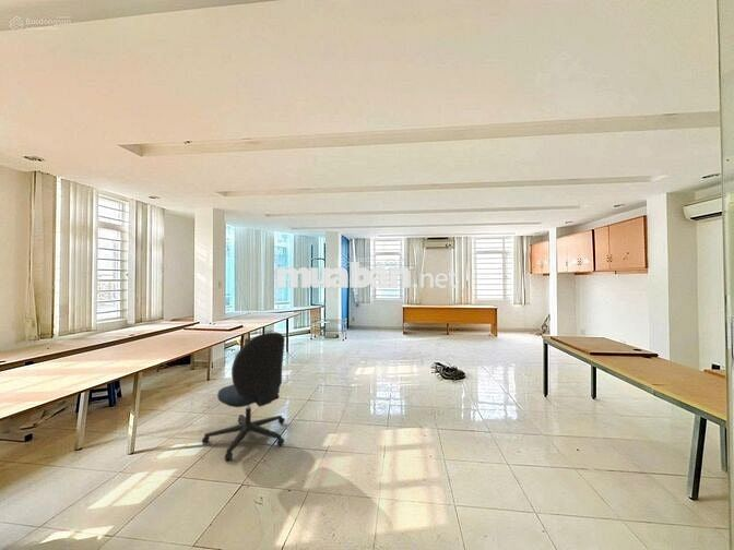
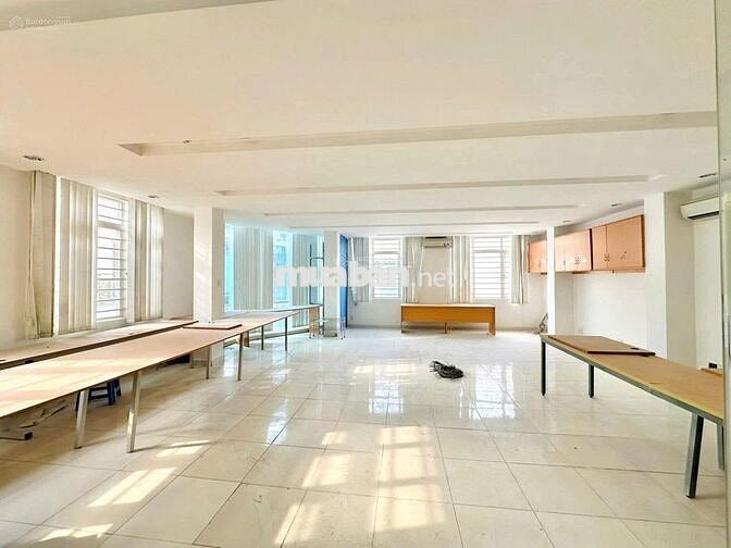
- office chair [201,332,286,462]
